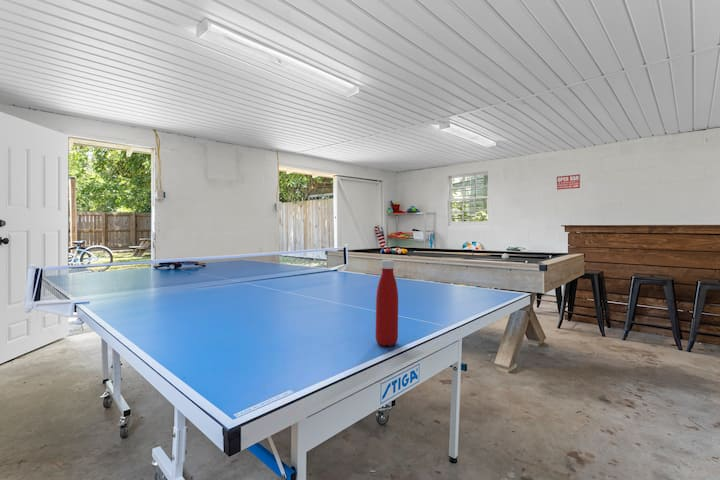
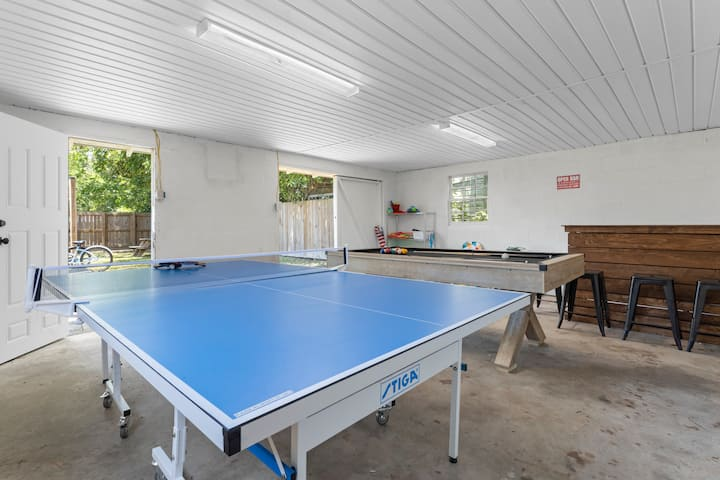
- bottle [374,259,399,347]
